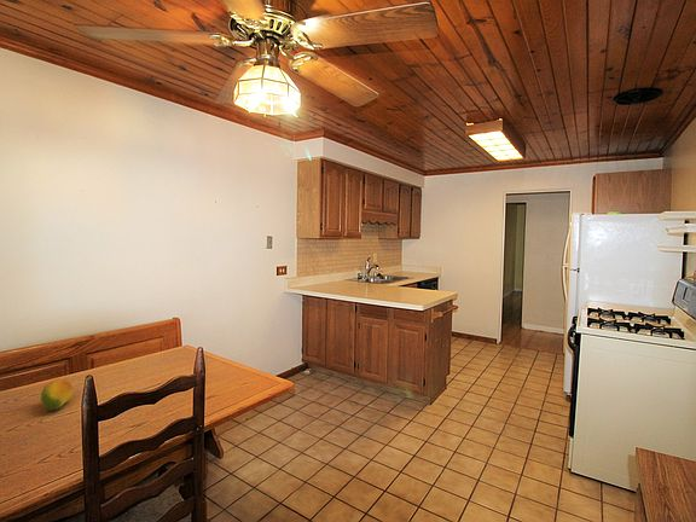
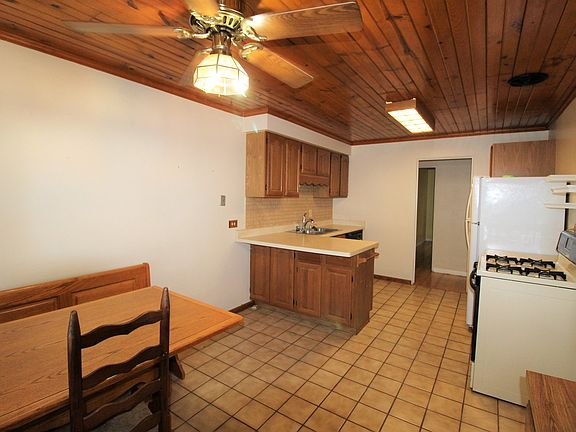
- fruit [40,378,75,411]
